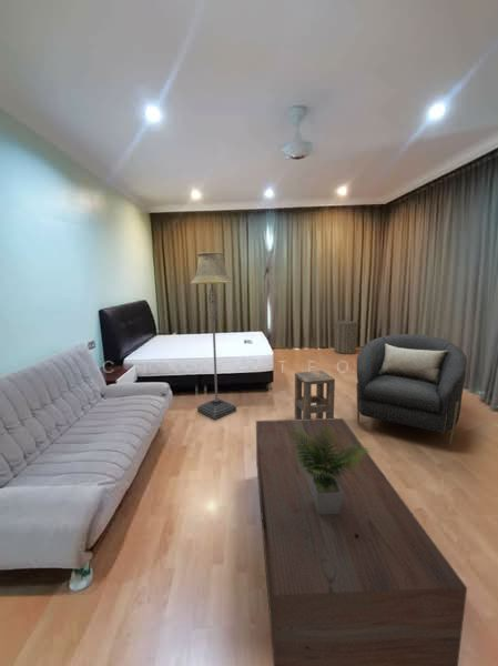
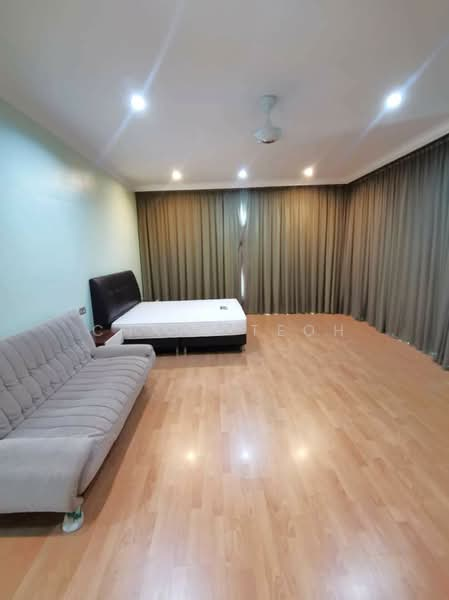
- coffee table [255,417,468,666]
- side table [294,370,336,420]
- floor lamp [190,251,237,421]
- armchair [355,333,468,446]
- laundry hamper [332,316,360,355]
